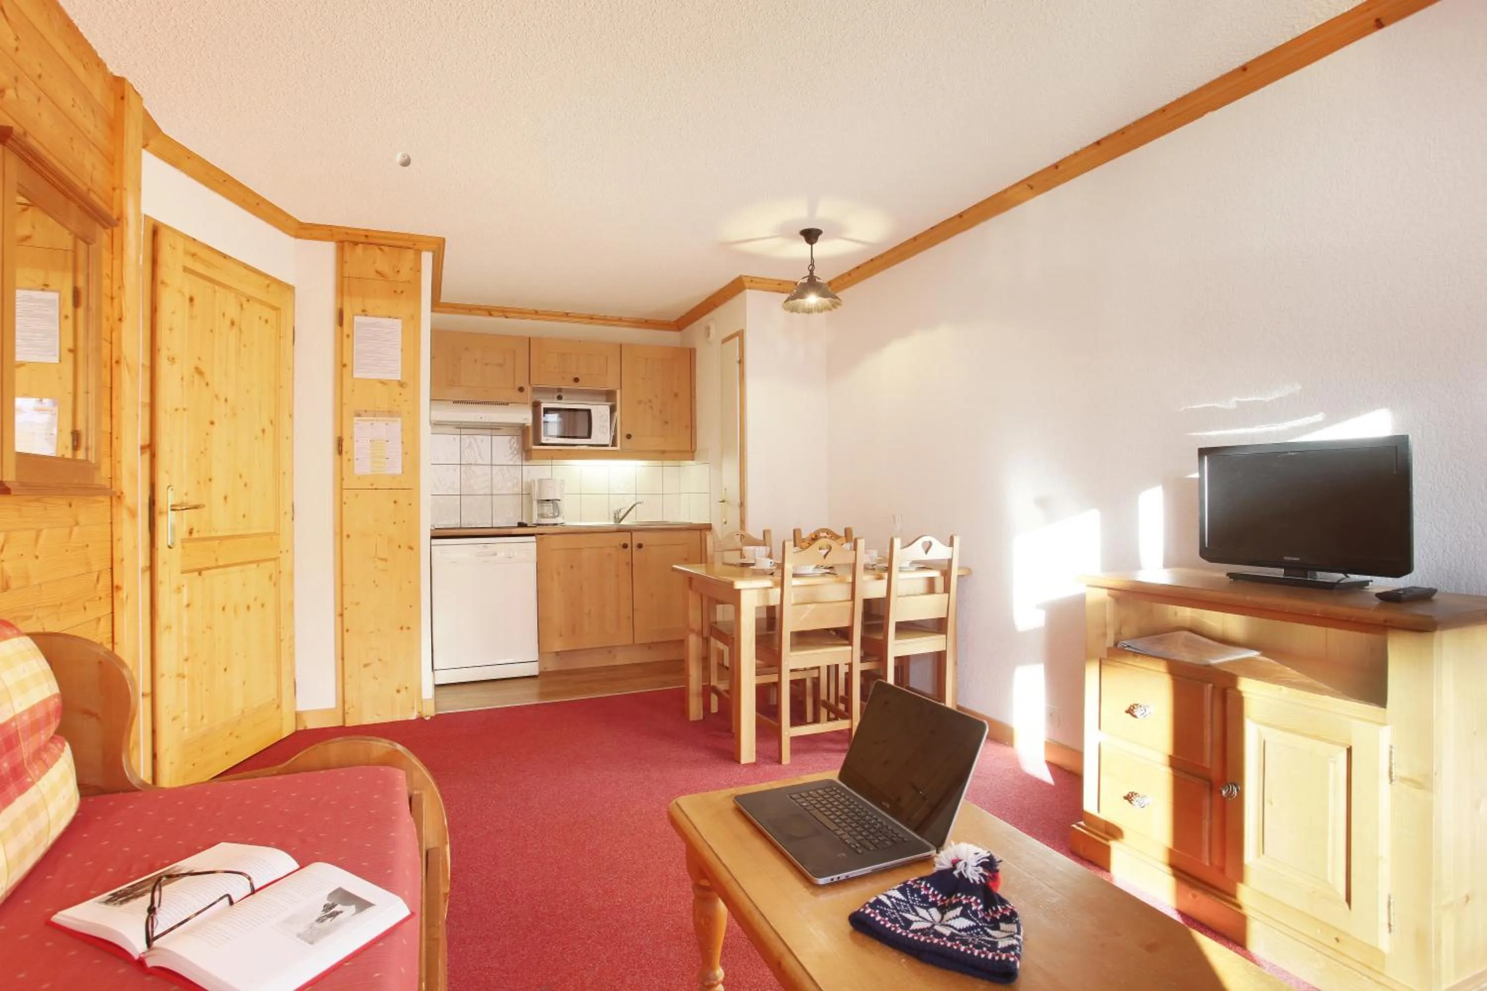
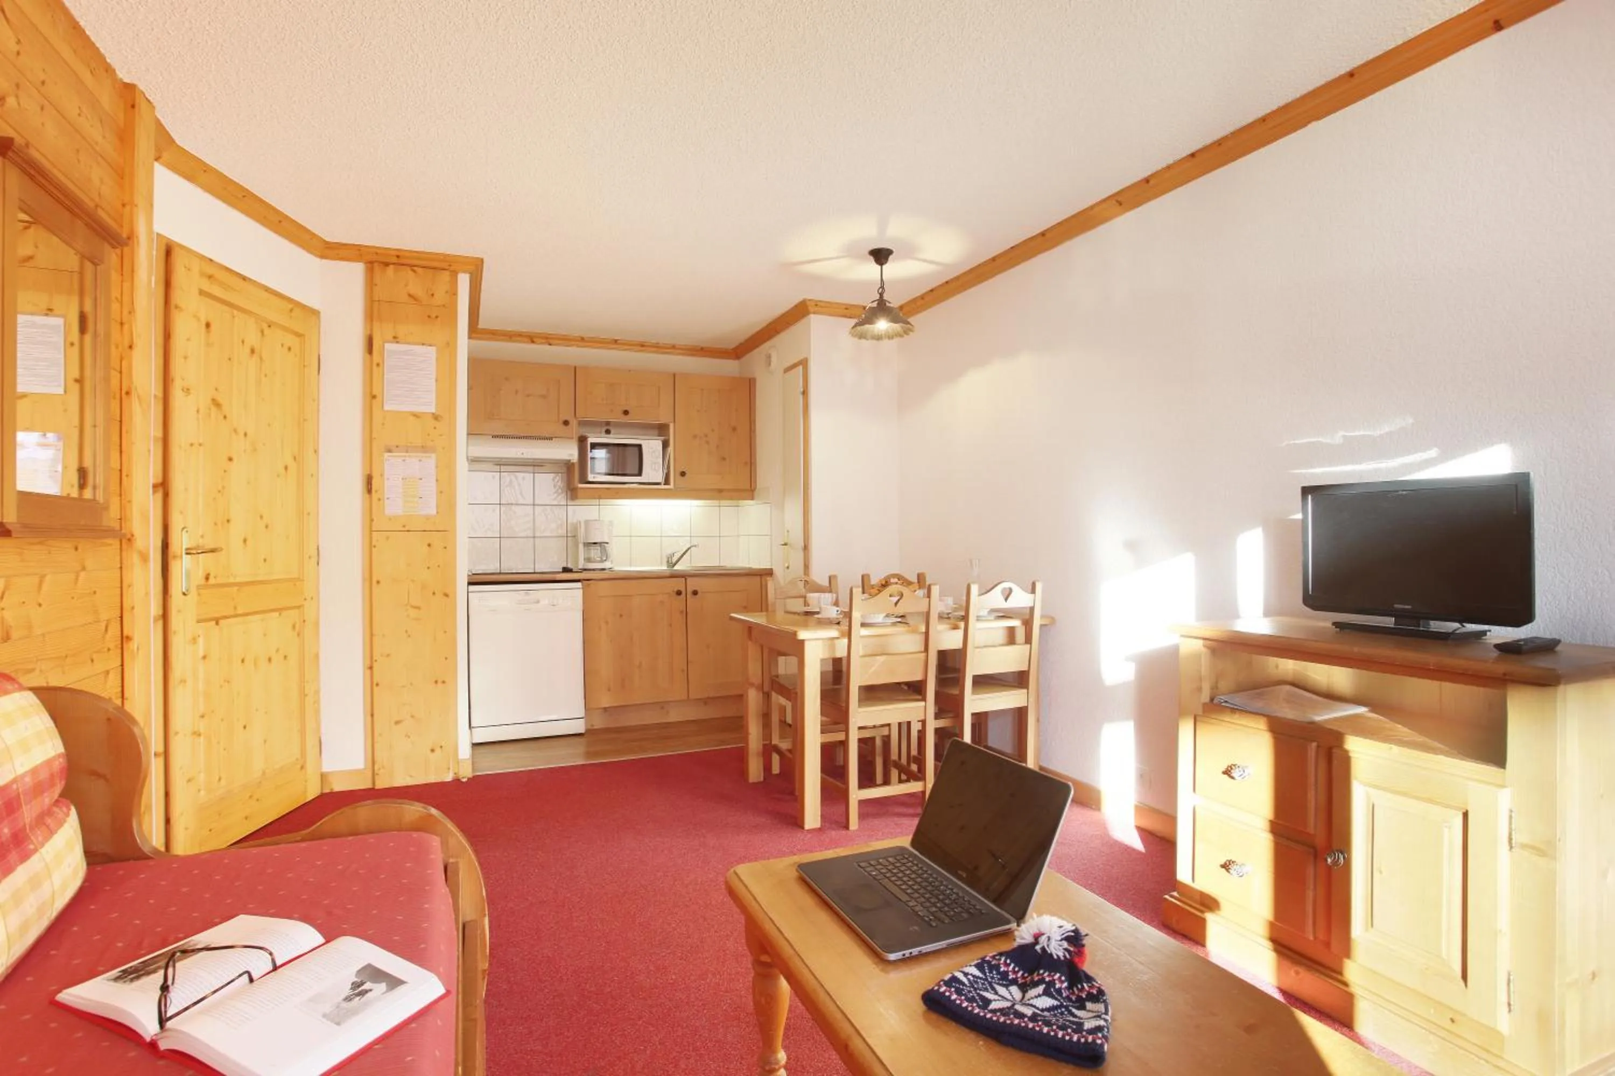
- eyeball [396,152,412,167]
